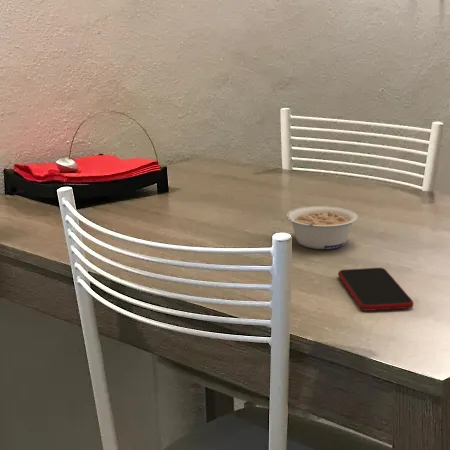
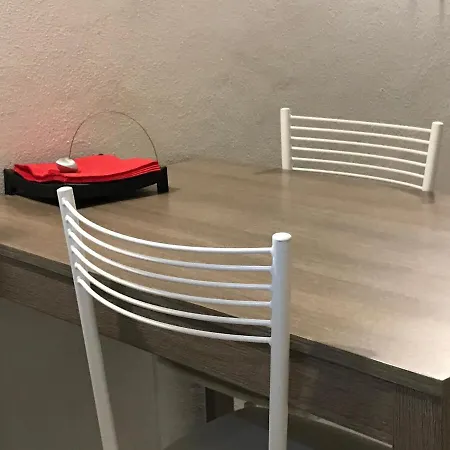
- legume [285,205,359,250]
- smartphone [337,267,415,312]
